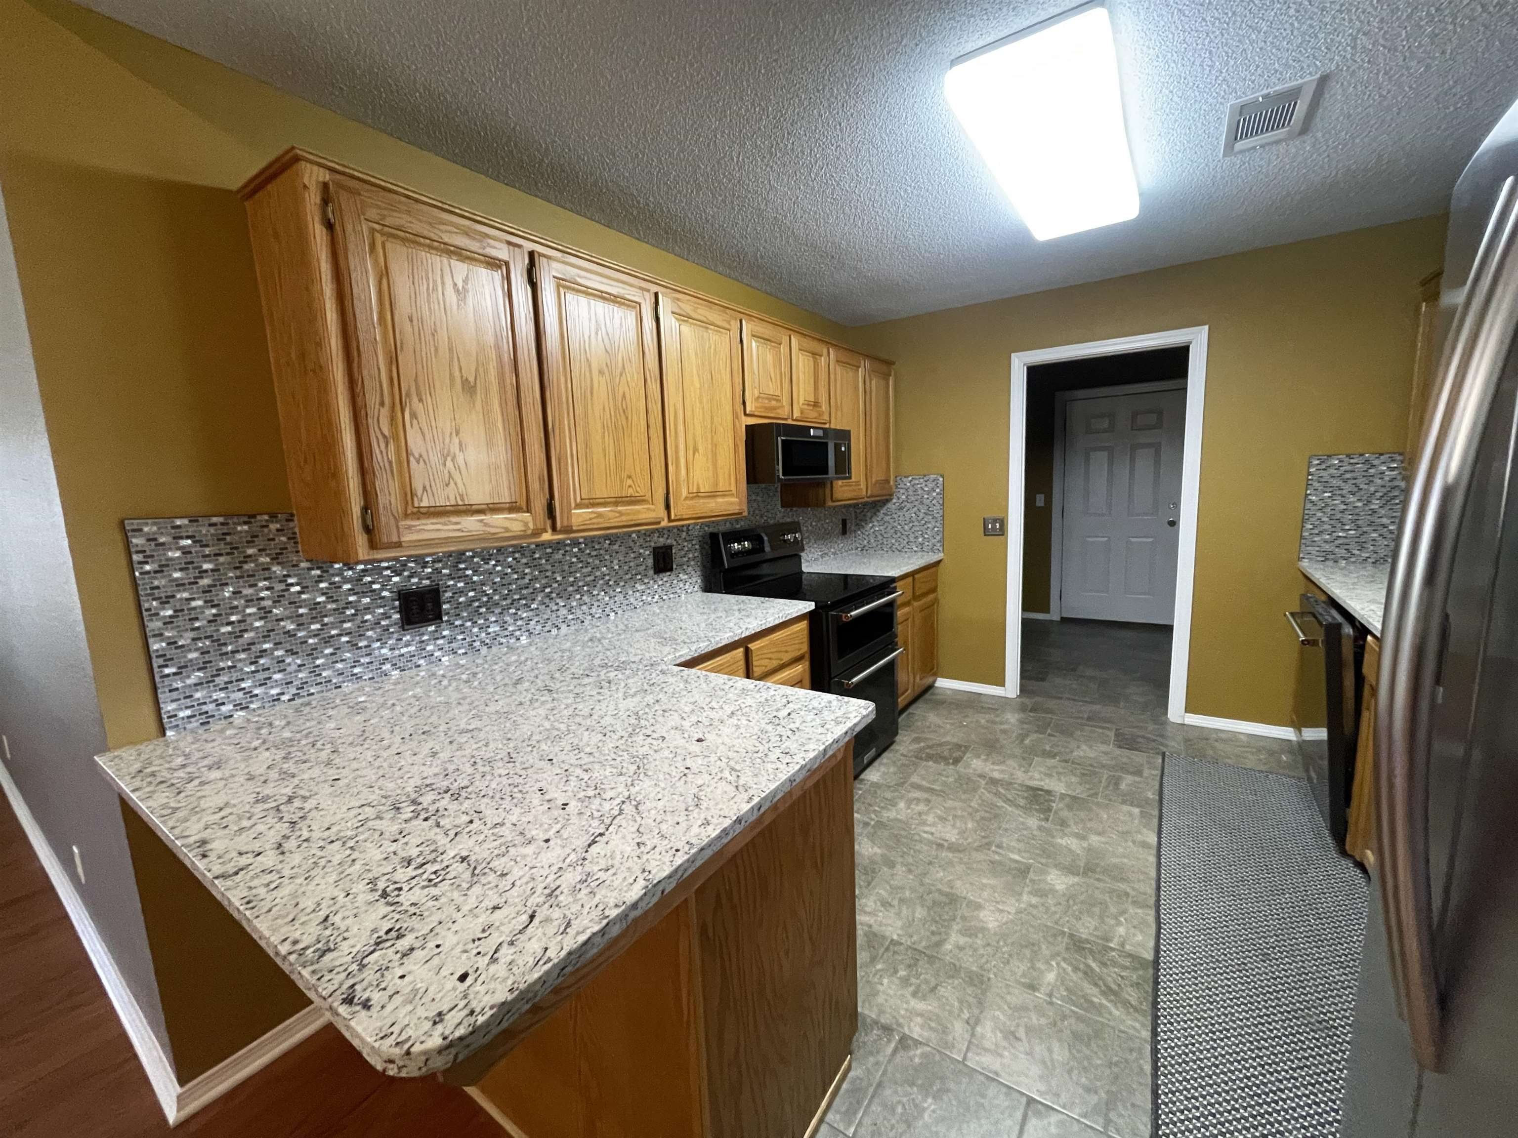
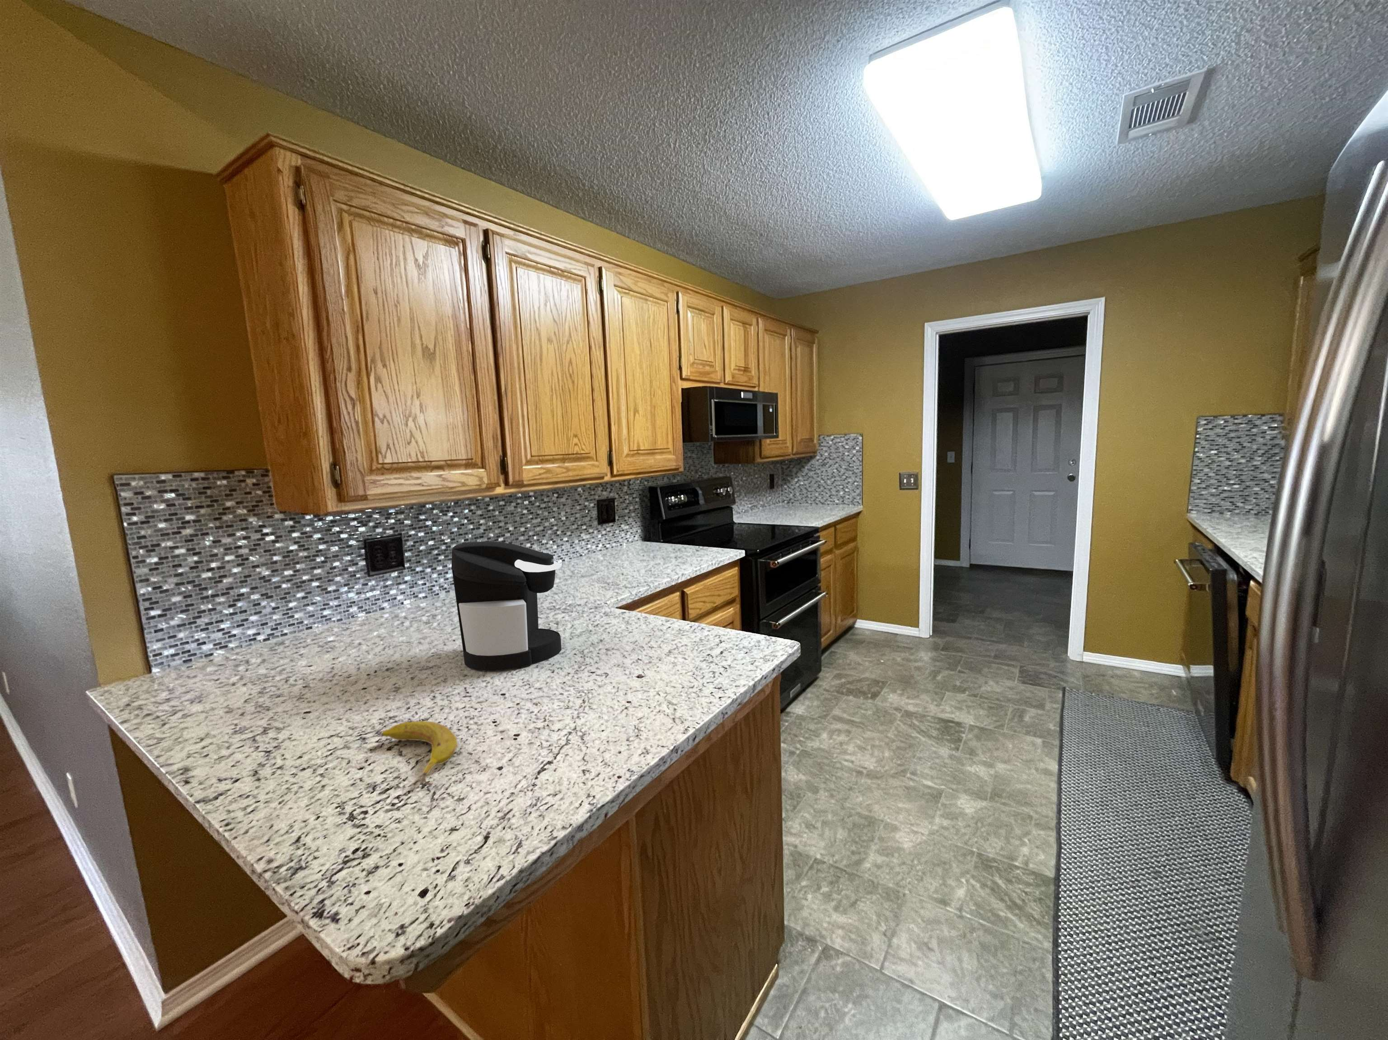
+ coffee maker [451,541,562,671]
+ fruit [381,720,458,787]
